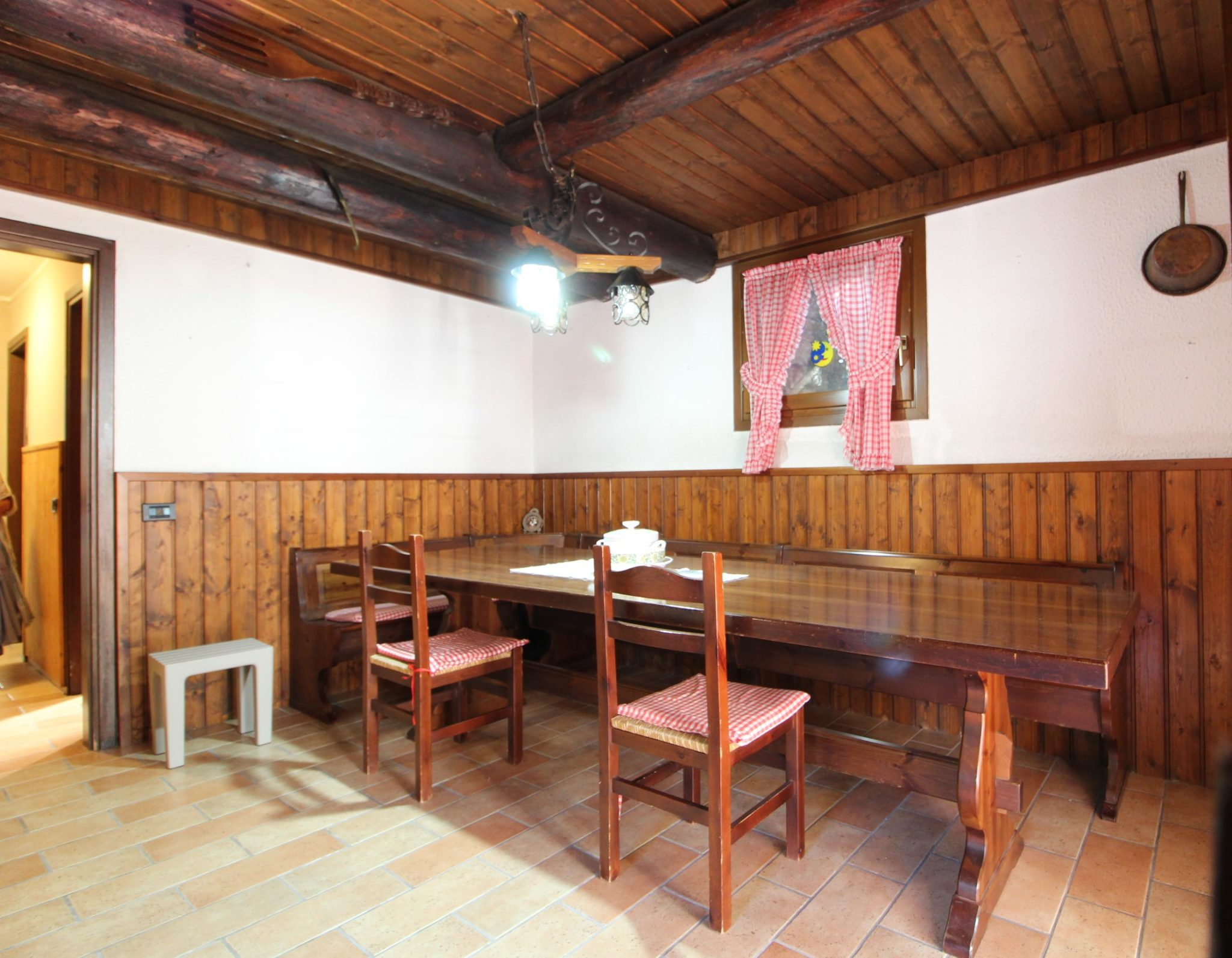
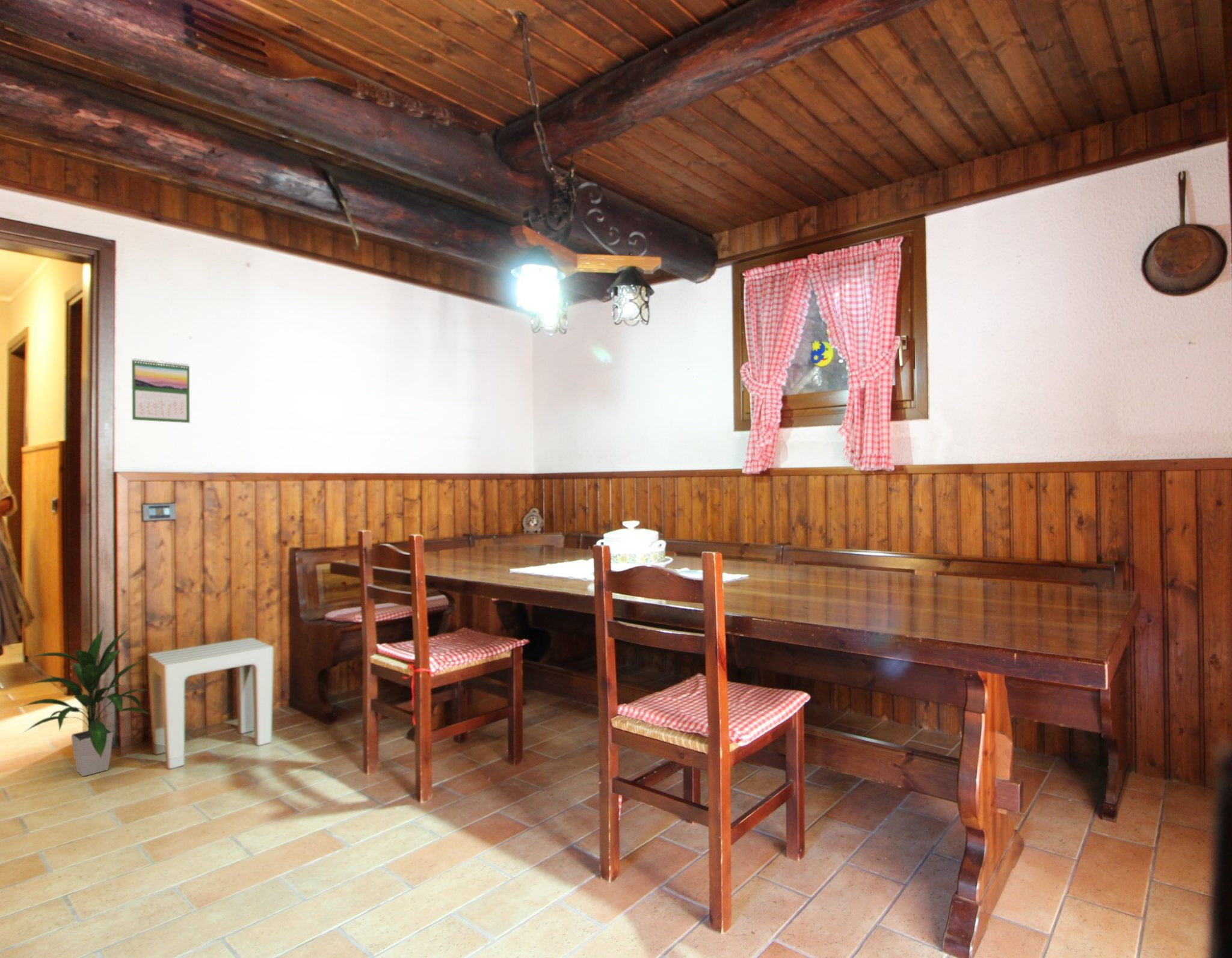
+ indoor plant [16,626,152,777]
+ calendar [131,358,190,423]
